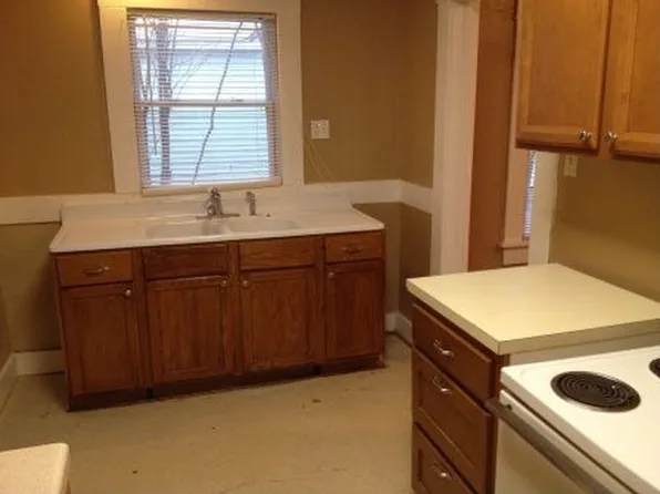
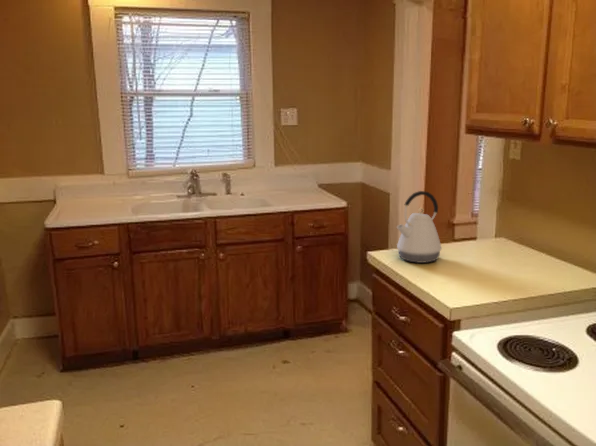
+ kettle [396,190,443,264]
